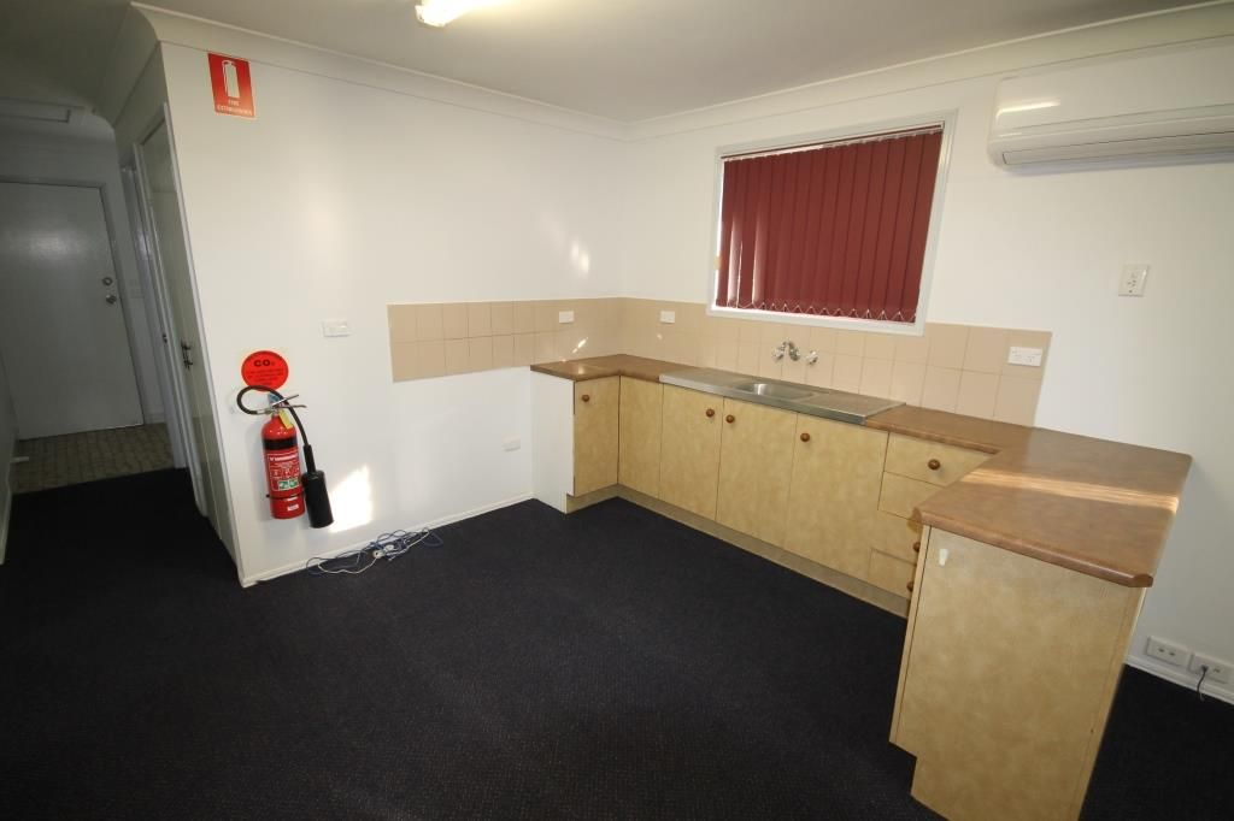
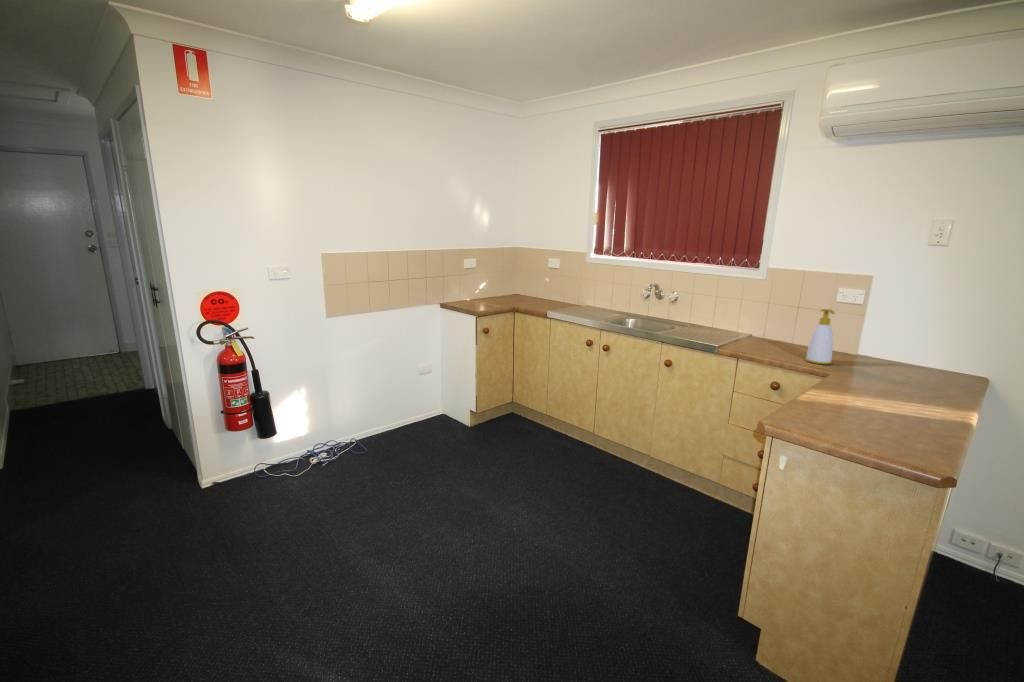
+ soap bottle [804,308,836,365]
